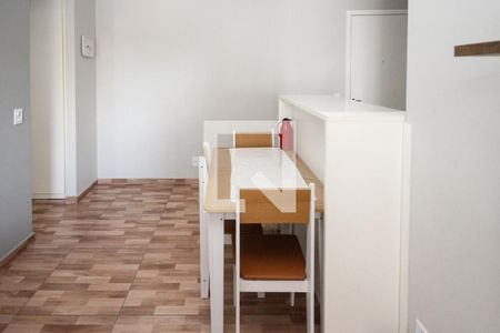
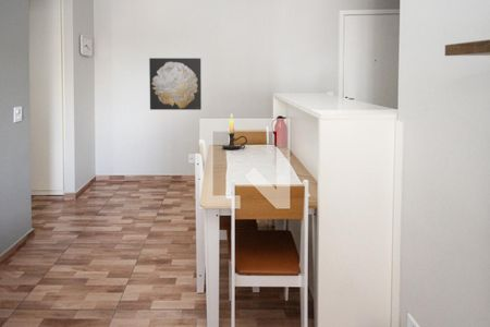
+ candle holder [221,112,248,150]
+ wall art [148,57,203,111]
